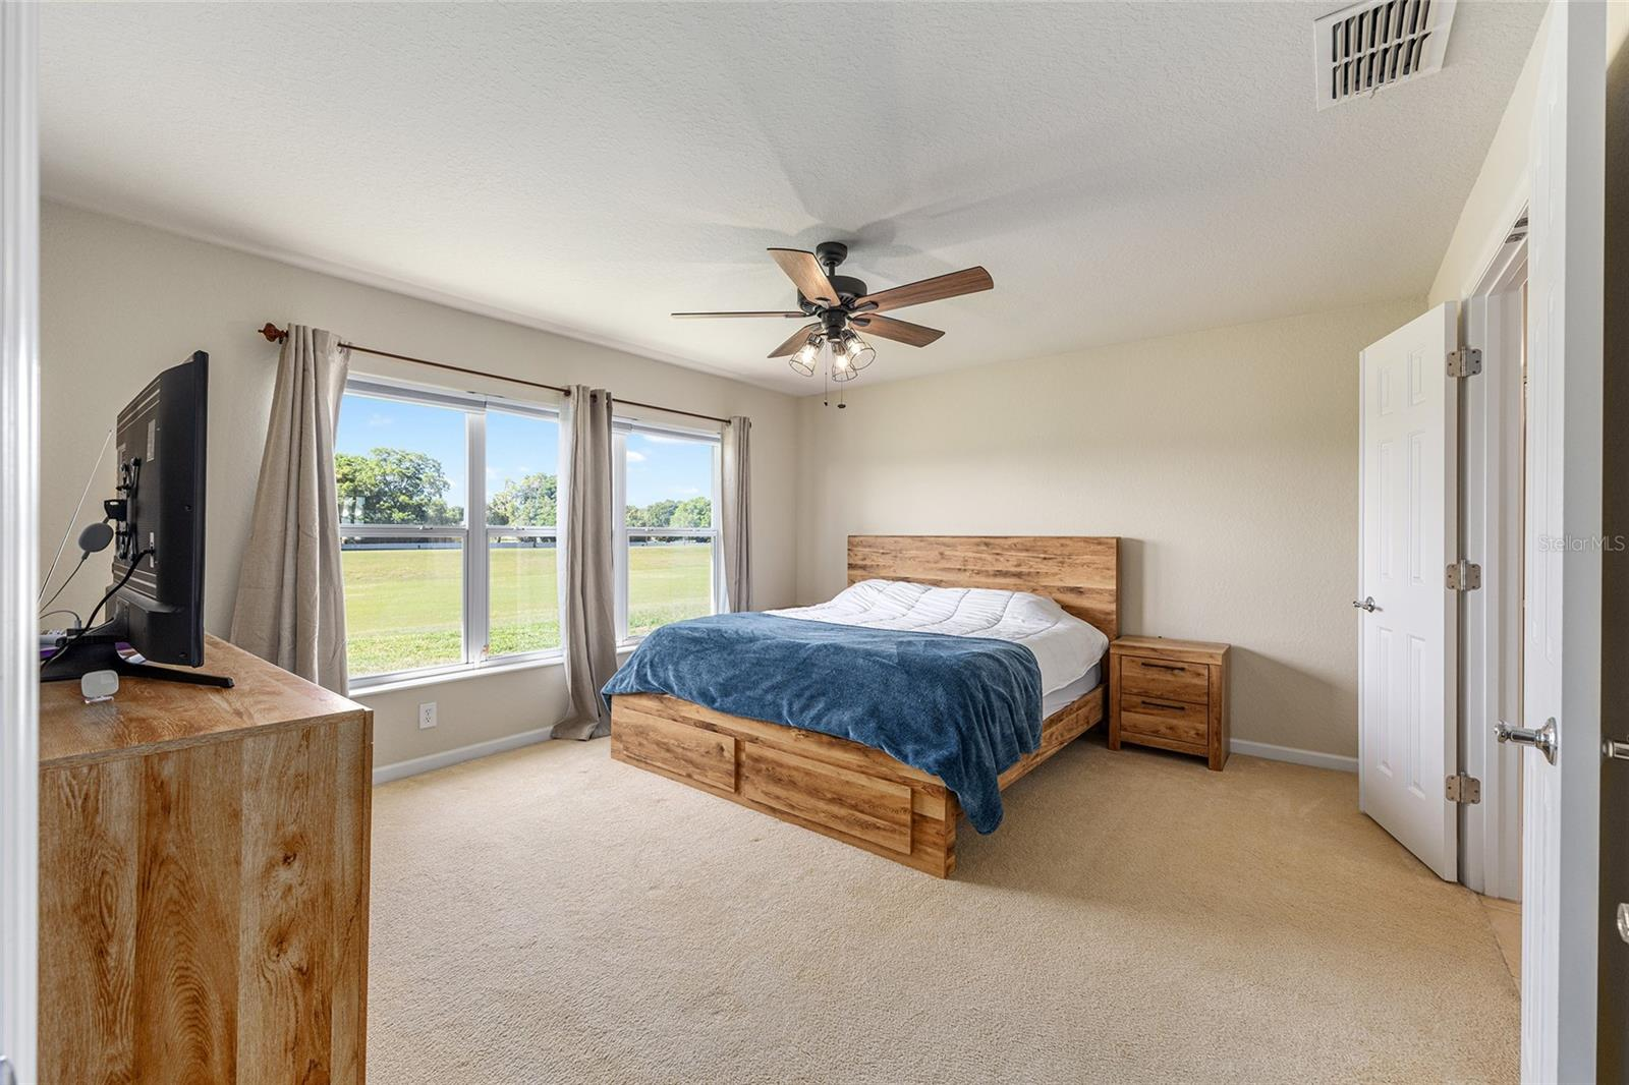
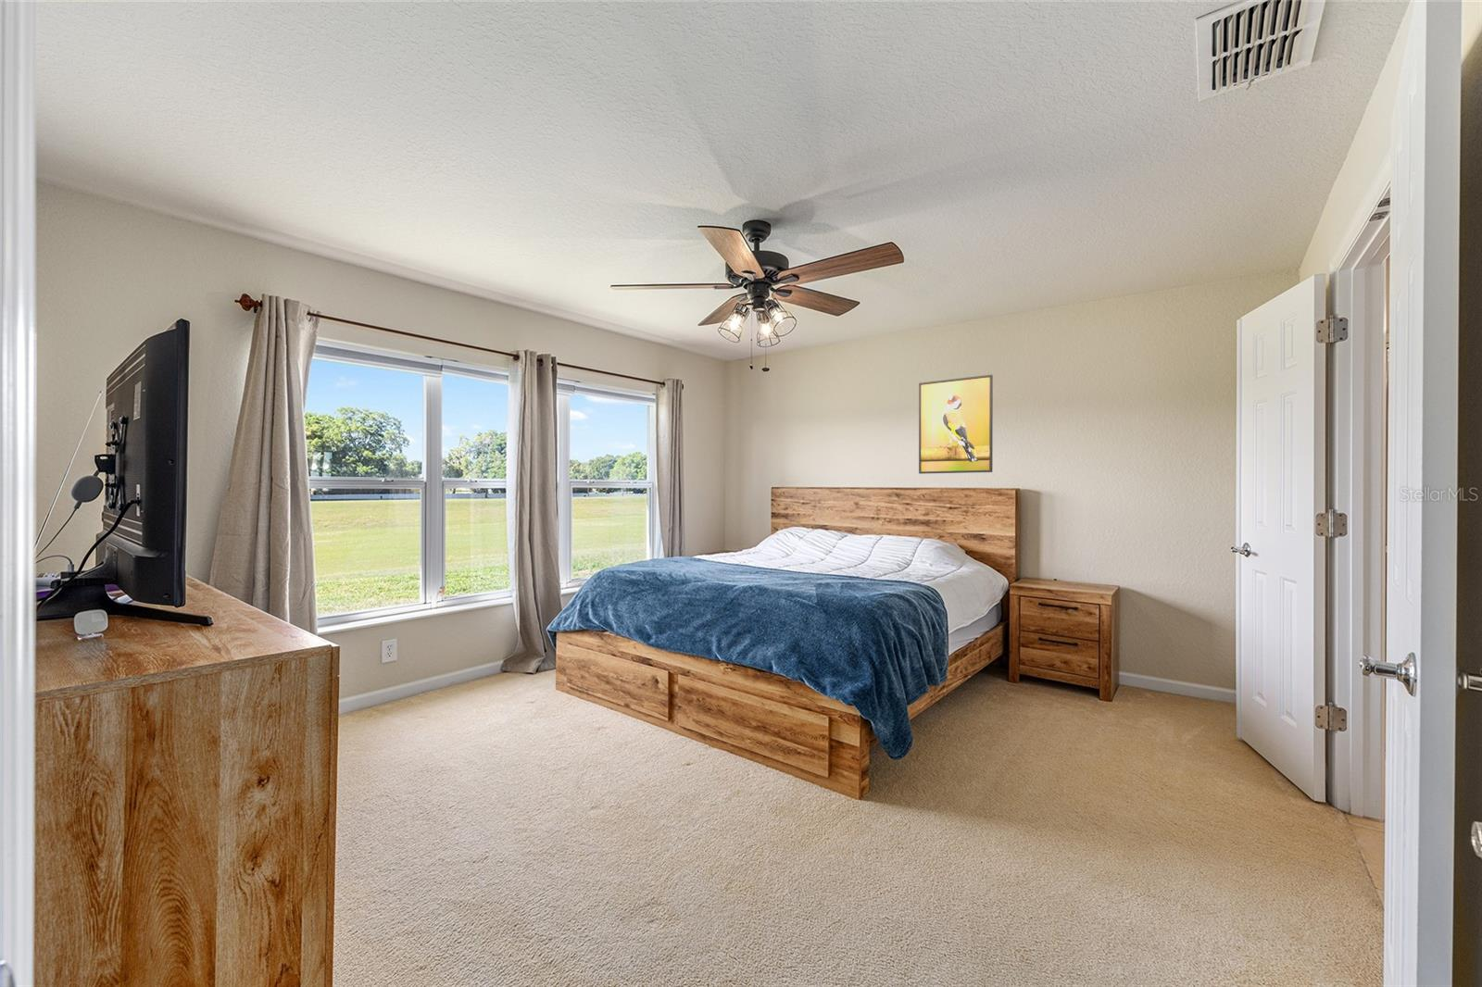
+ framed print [918,375,994,475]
